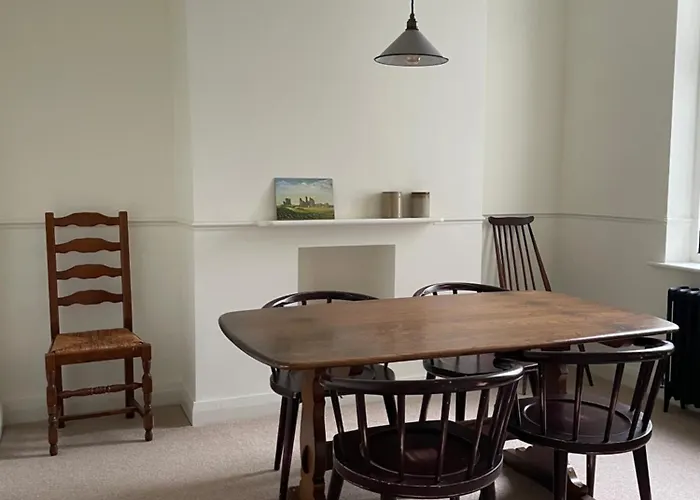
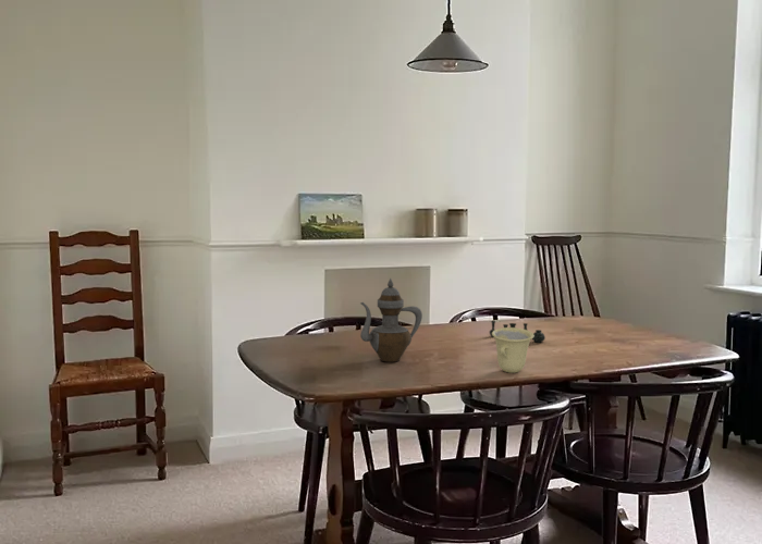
+ vase [489,320,546,344]
+ cup [492,326,534,374]
+ teapot [359,277,423,363]
